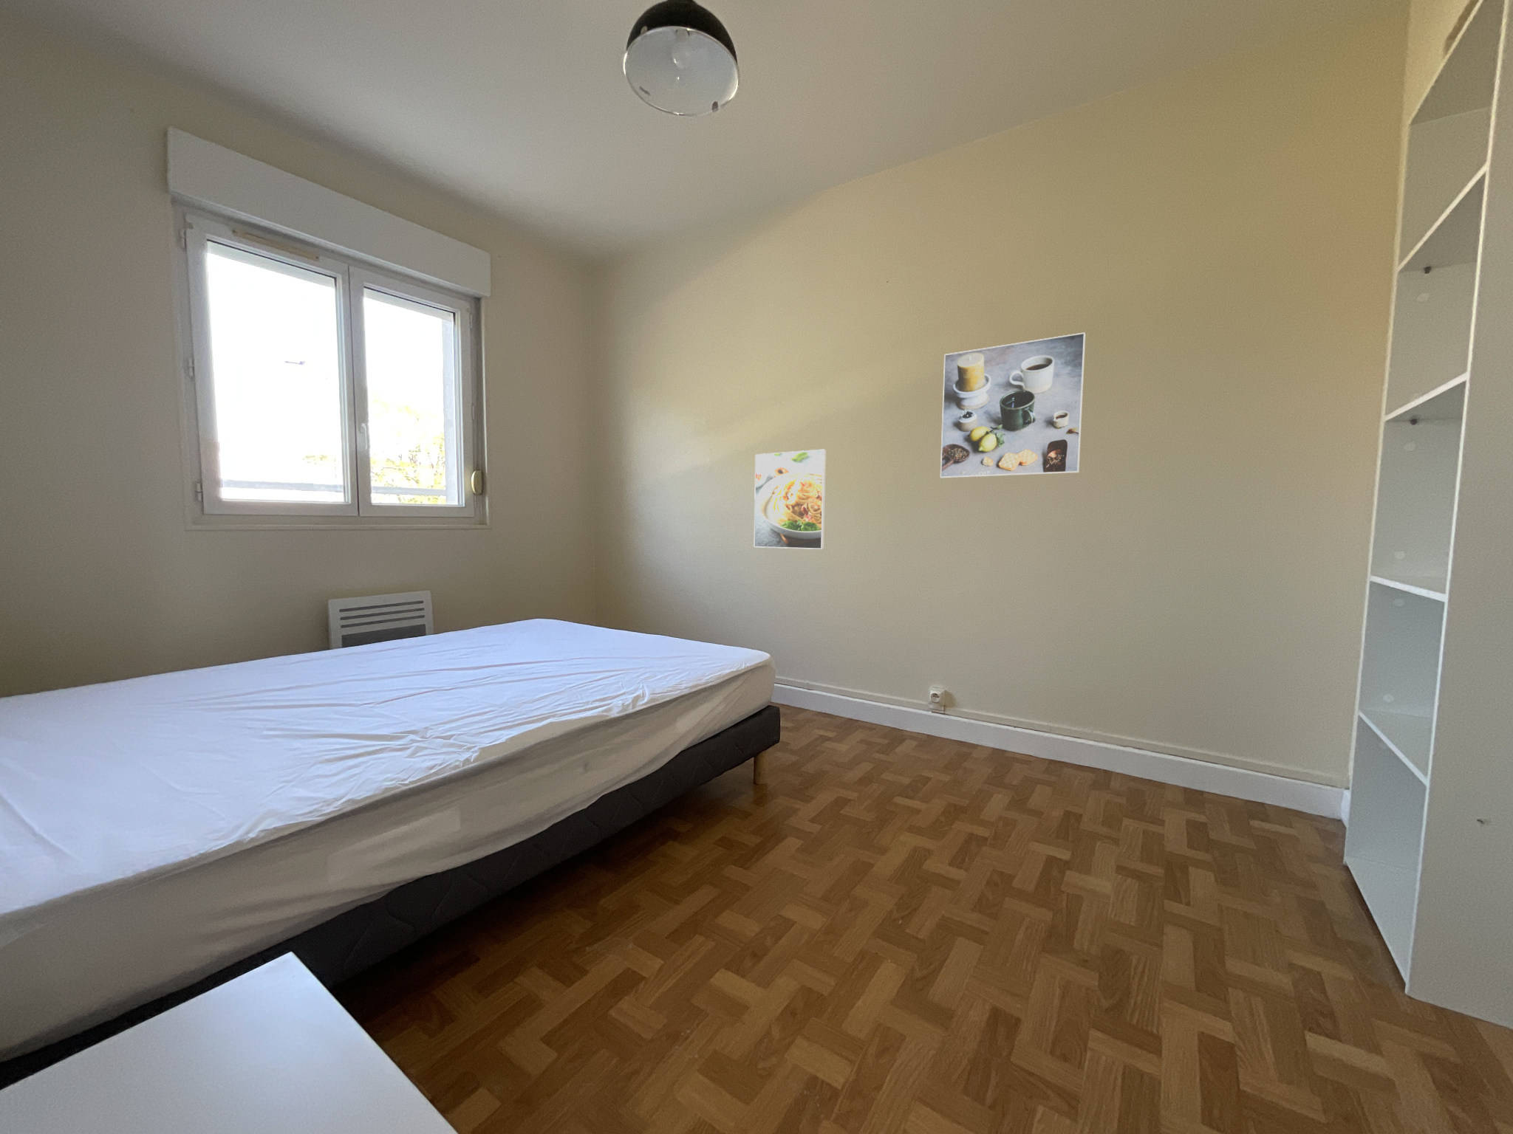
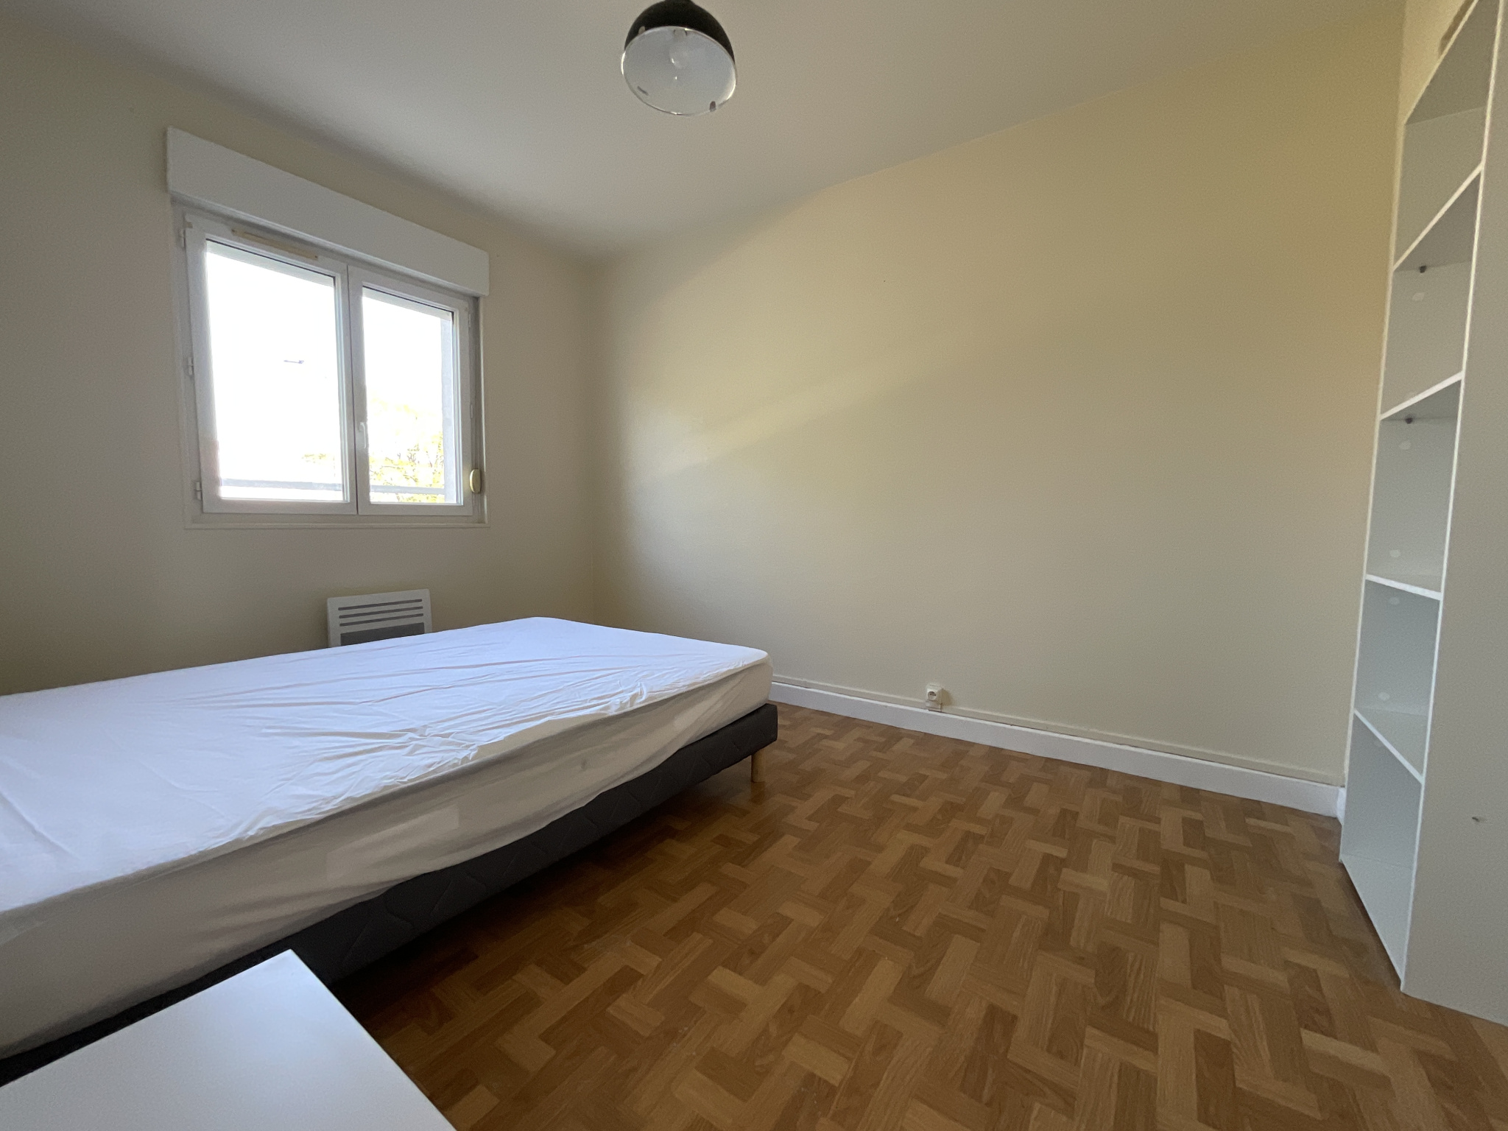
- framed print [940,331,1087,479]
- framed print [754,449,827,550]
